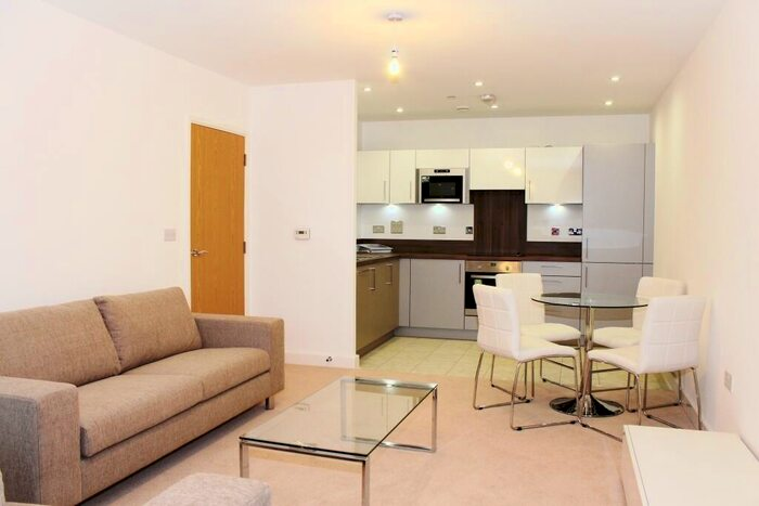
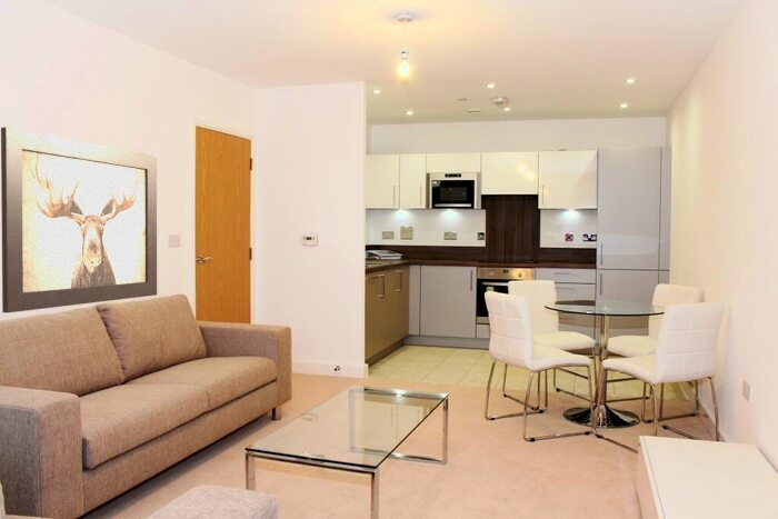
+ wall art [0,127,158,313]
